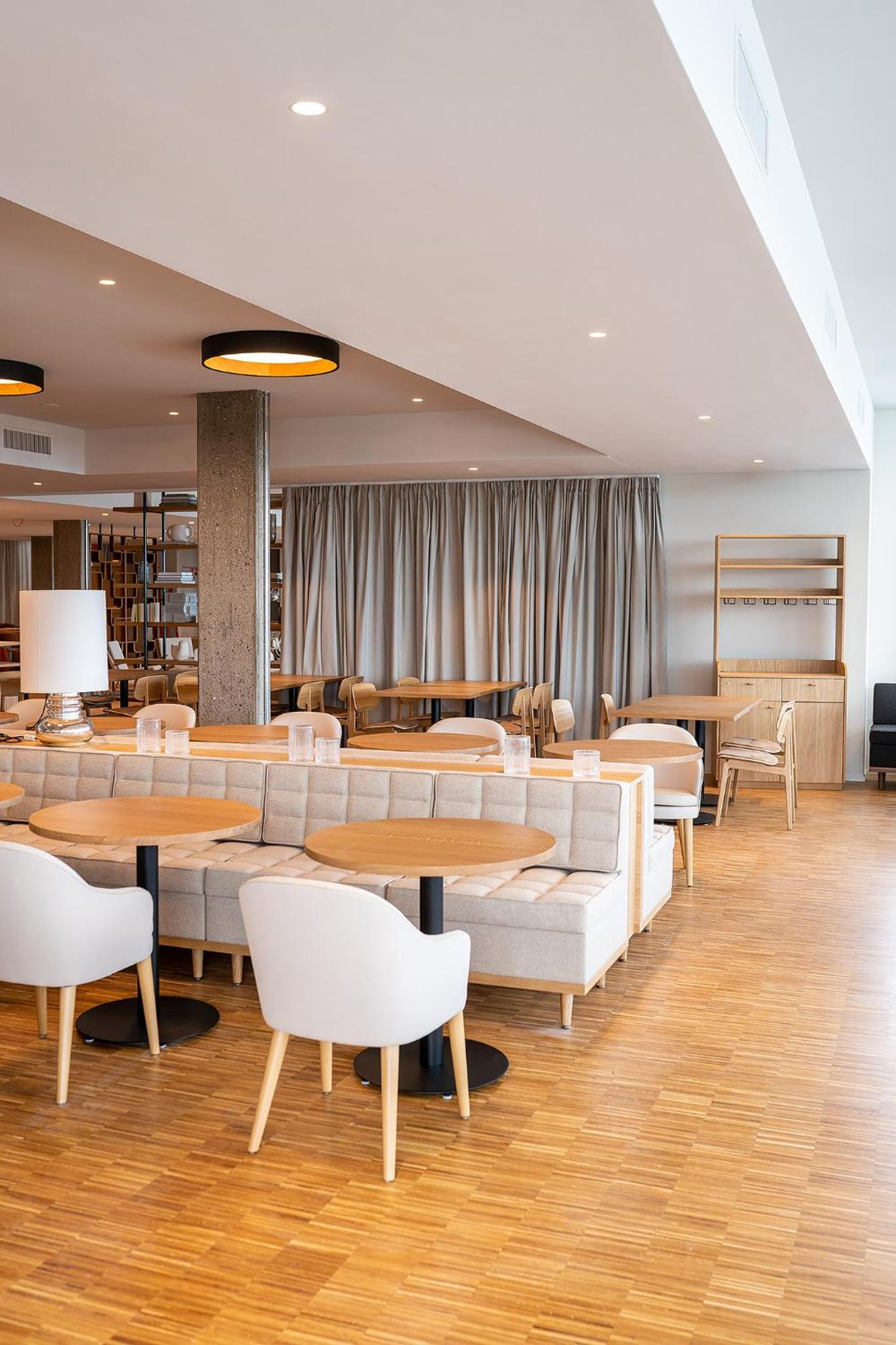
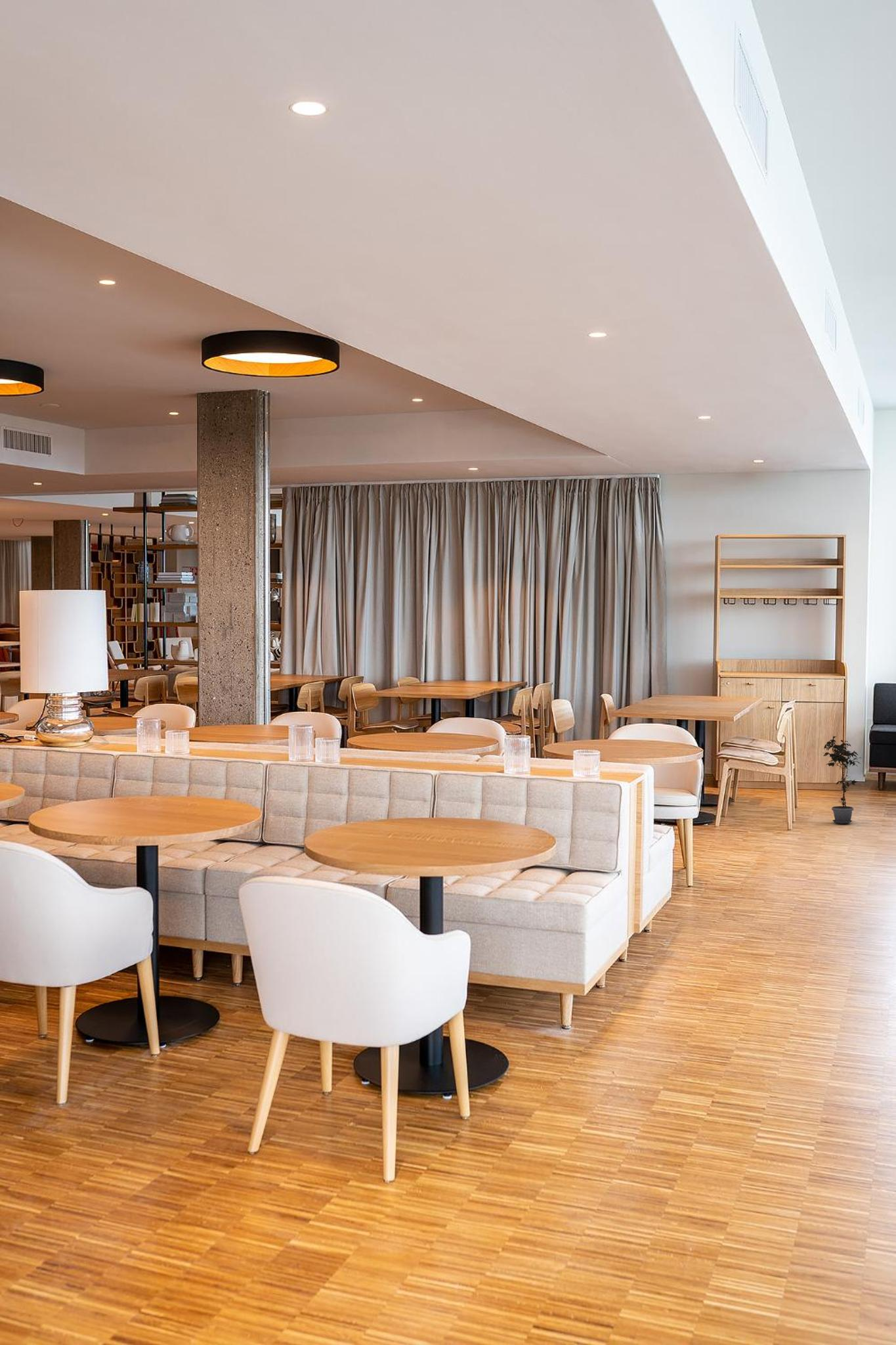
+ potted plant [822,736,862,825]
